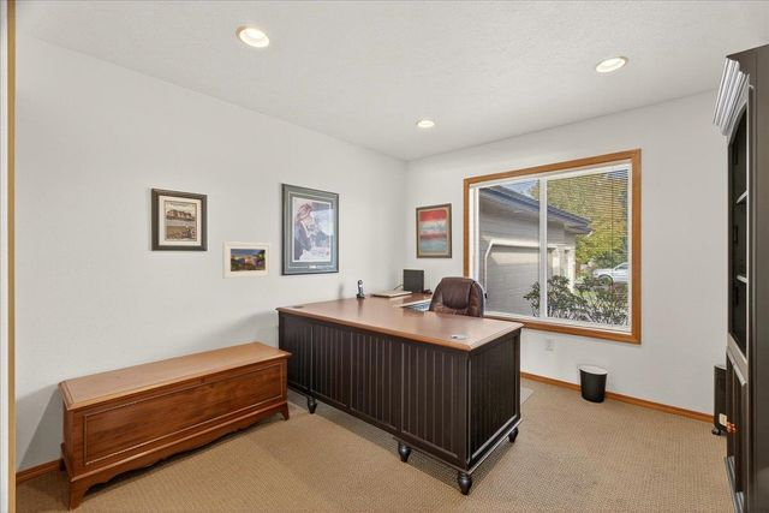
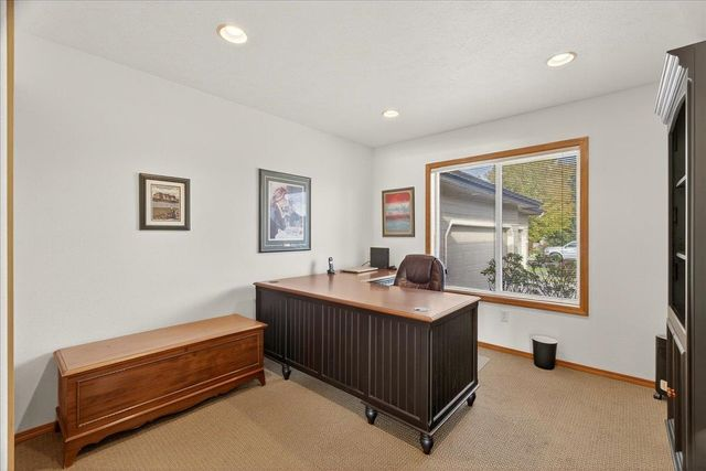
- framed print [222,240,273,280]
